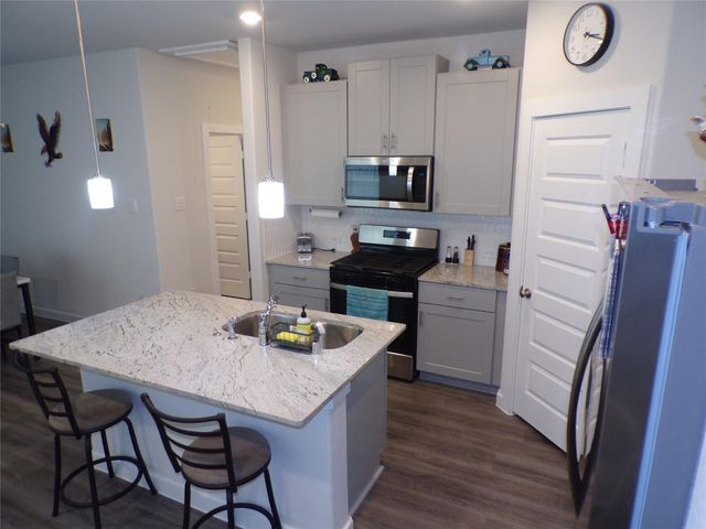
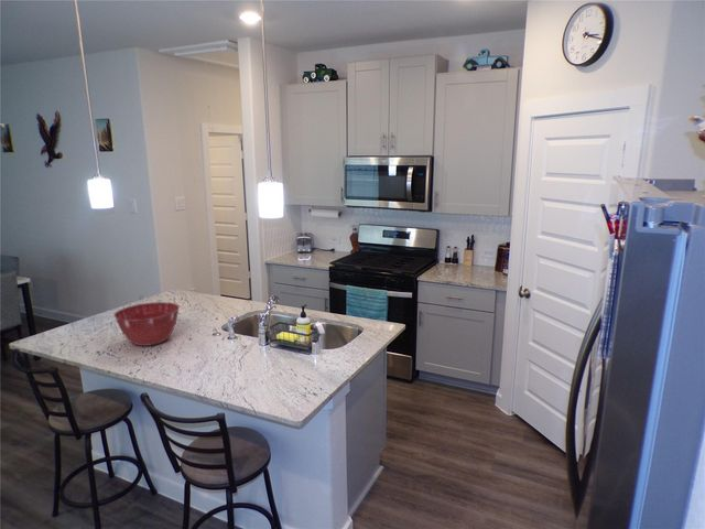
+ mixing bowl [112,301,181,347]
